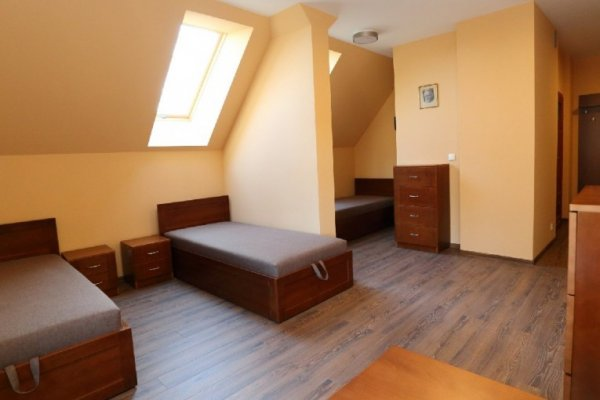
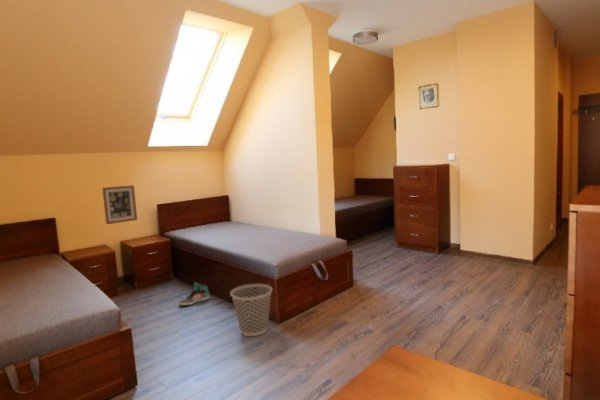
+ sneaker [178,282,211,307]
+ wastebasket [229,283,273,337]
+ wall art [101,184,138,225]
